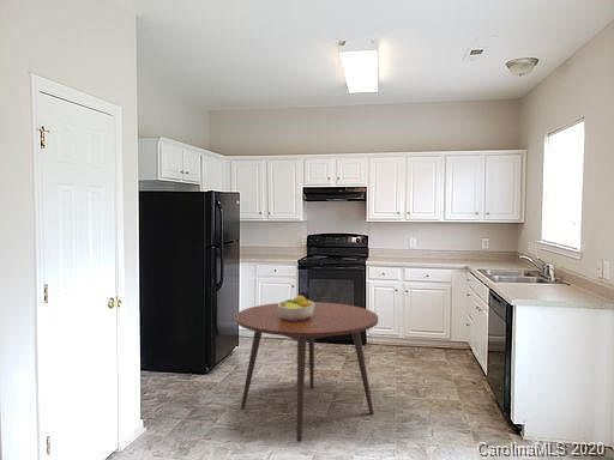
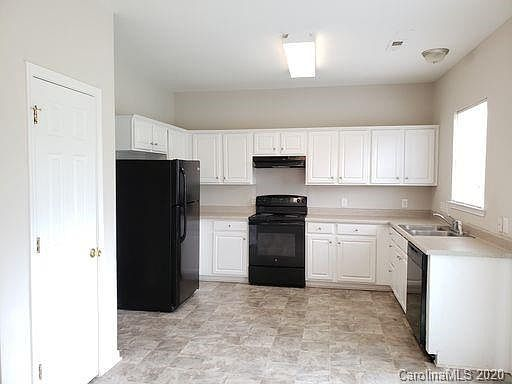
- dining table [235,301,379,443]
- fruit bowl [277,293,314,321]
